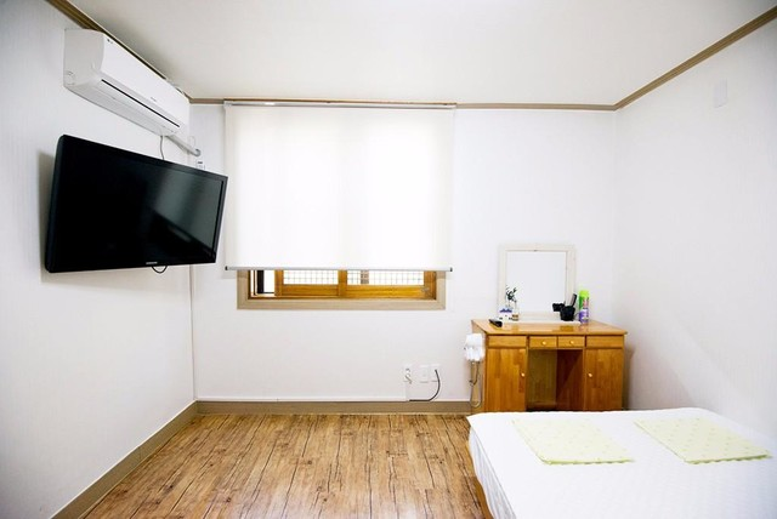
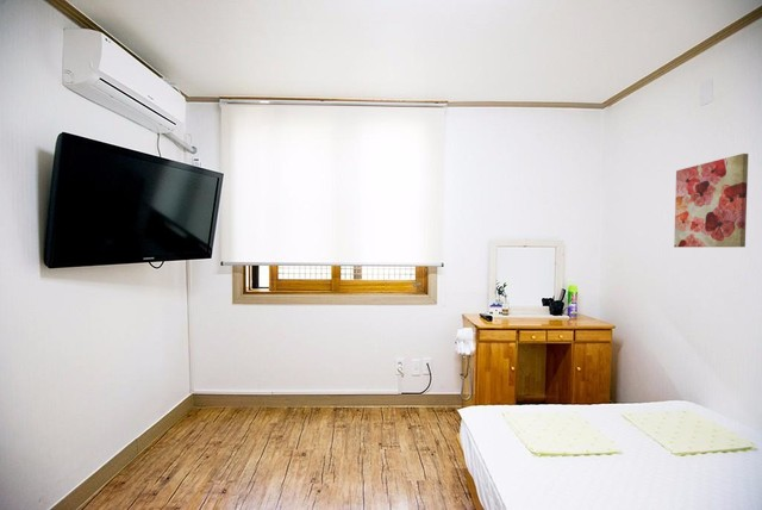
+ wall art [673,153,749,248]
